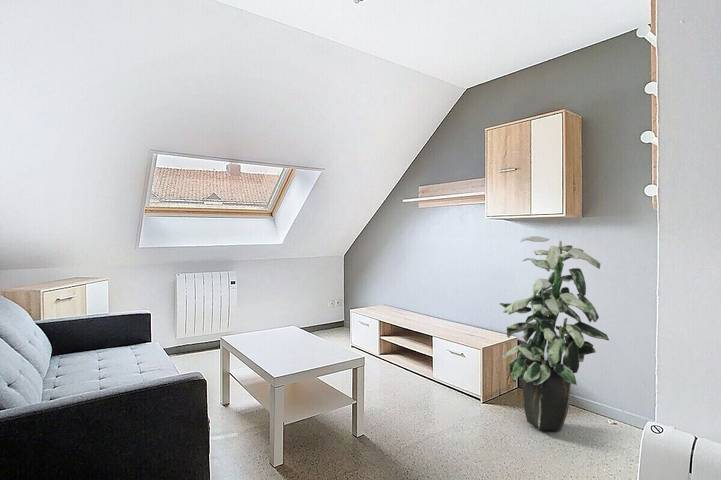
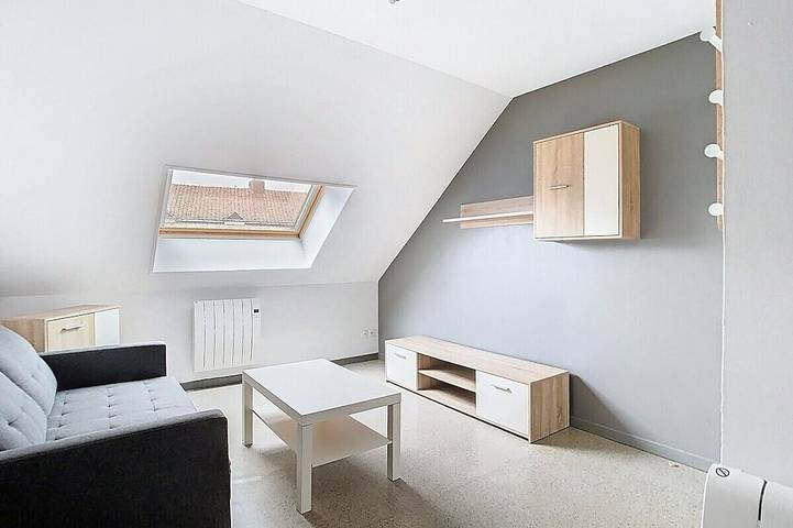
- indoor plant [499,235,610,432]
